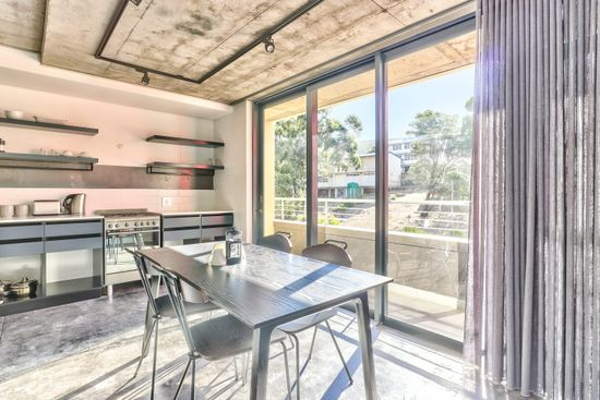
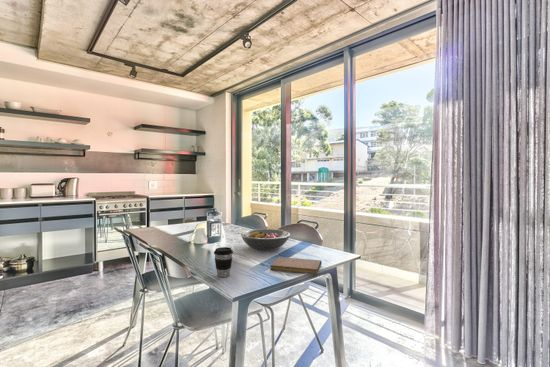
+ notebook [269,256,323,275]
+ fruit bowl [240,228,291,251]
+ coffee cup [213,246,234,278]
